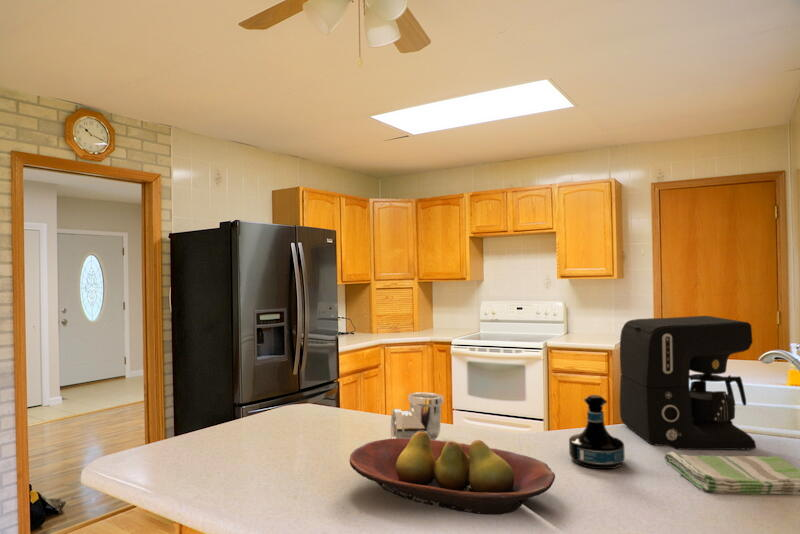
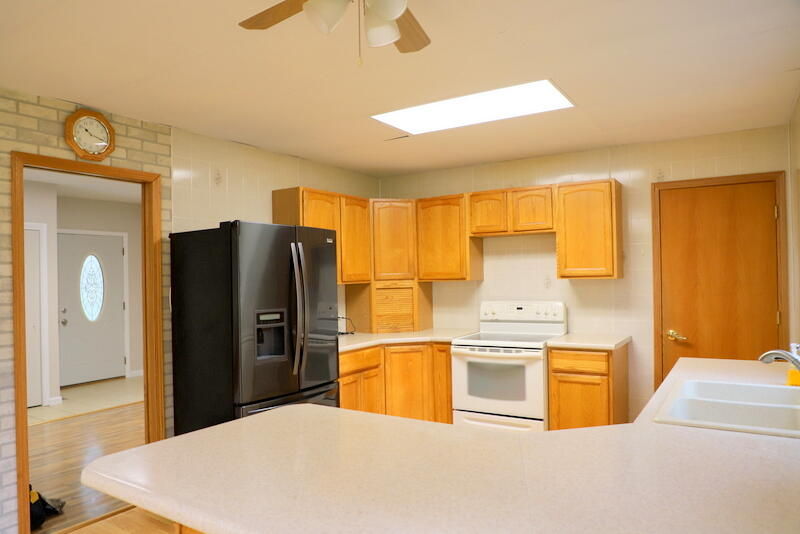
- tequila bottle [568,394,626,470]
- dish towel [663,451,800,495]
- coffee maker [619,315,757,451]
- fruit bowl [349,431,556,516]
- pipe fitting [390,391,445,440]
